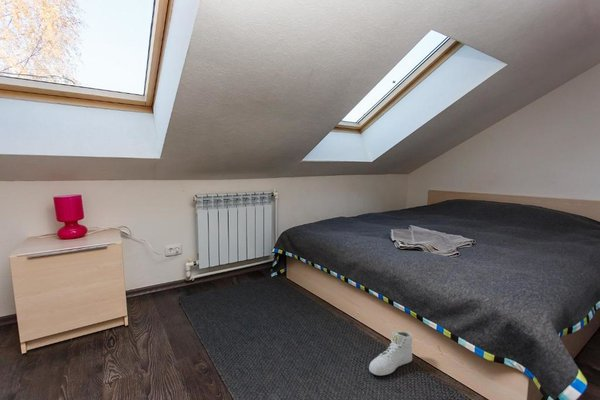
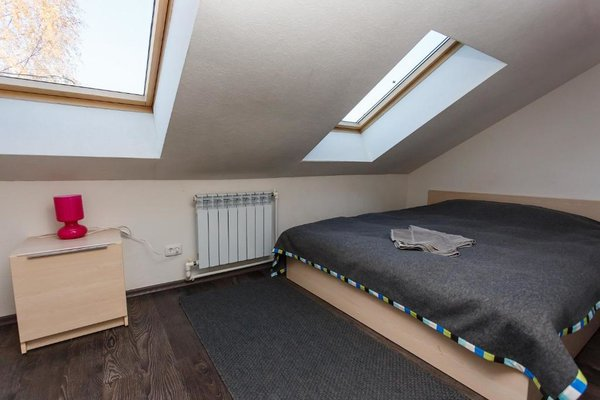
- sneaker [368,330,413,376]
